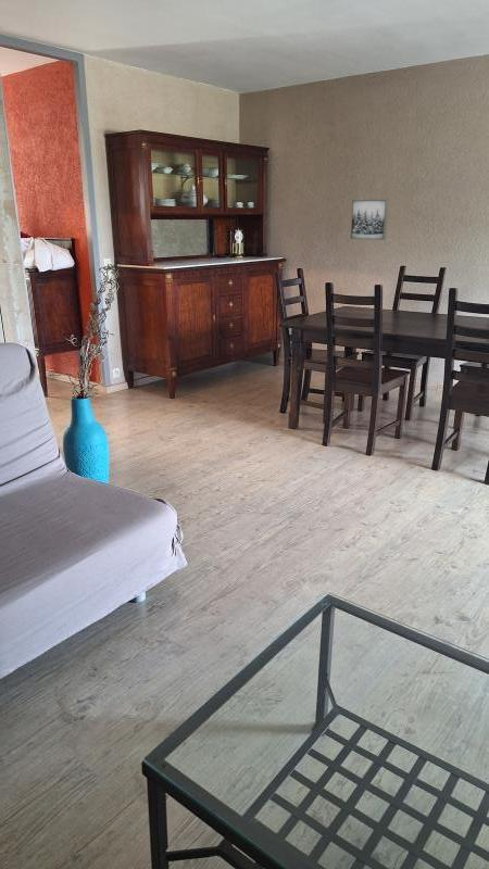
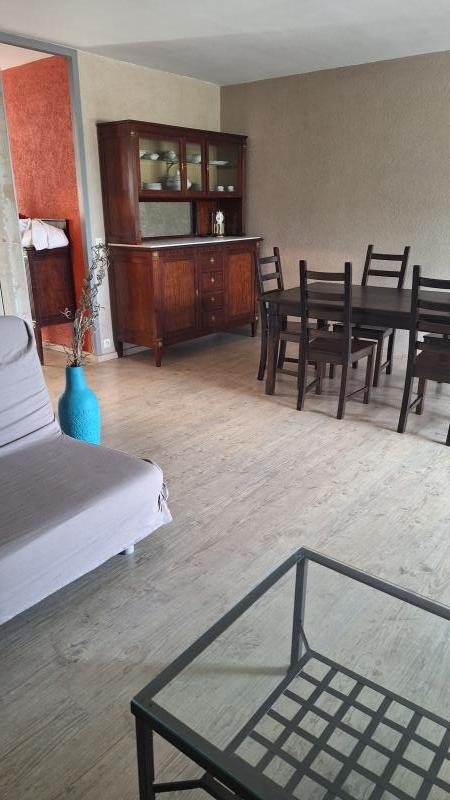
- wall art [350,199,389,241]
